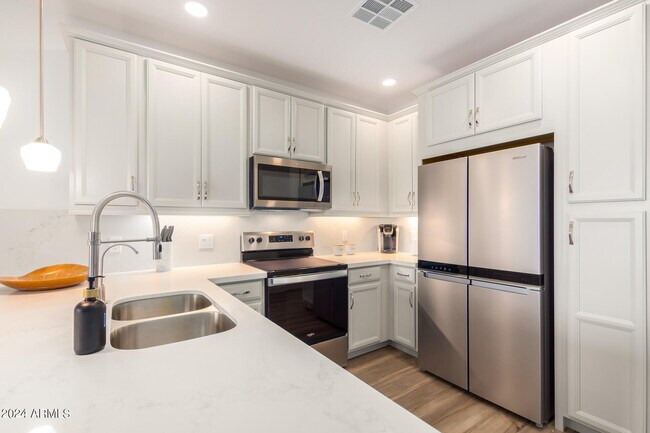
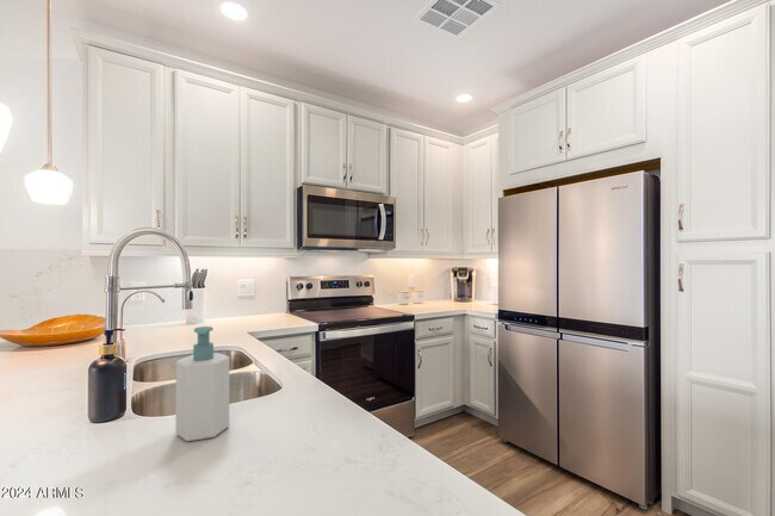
+ soap bottle [174,325,231,442]
